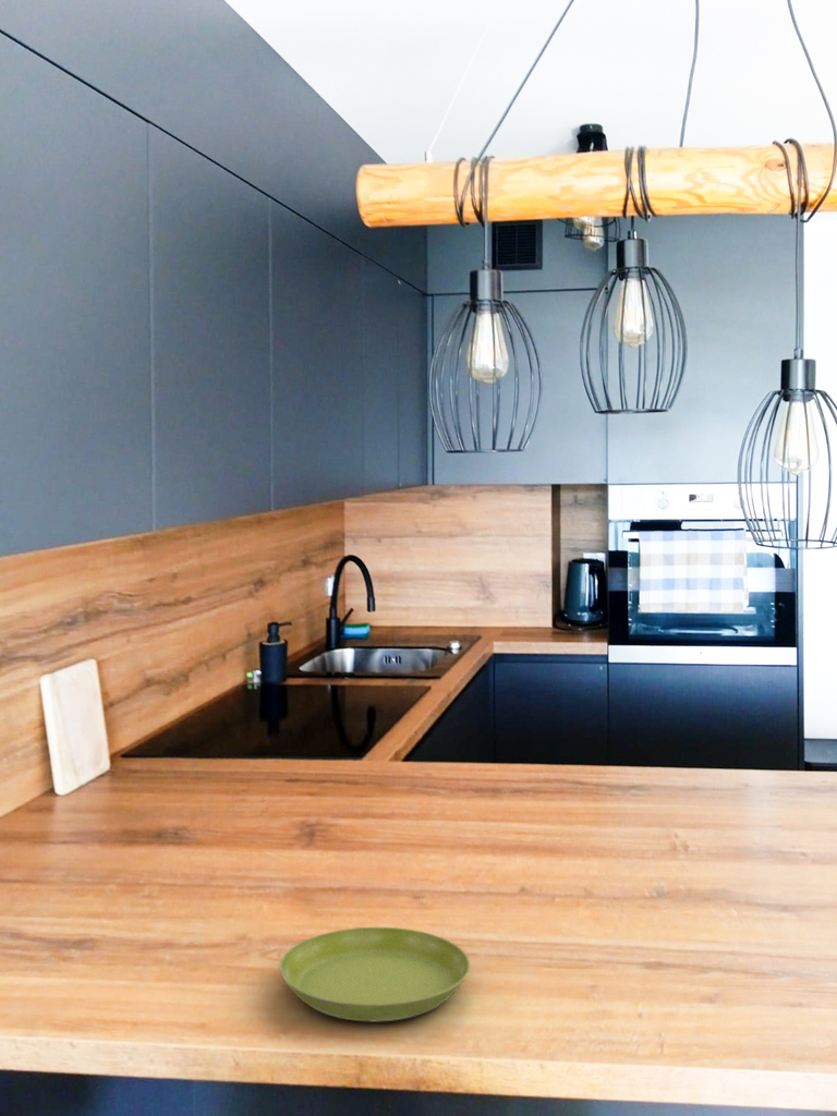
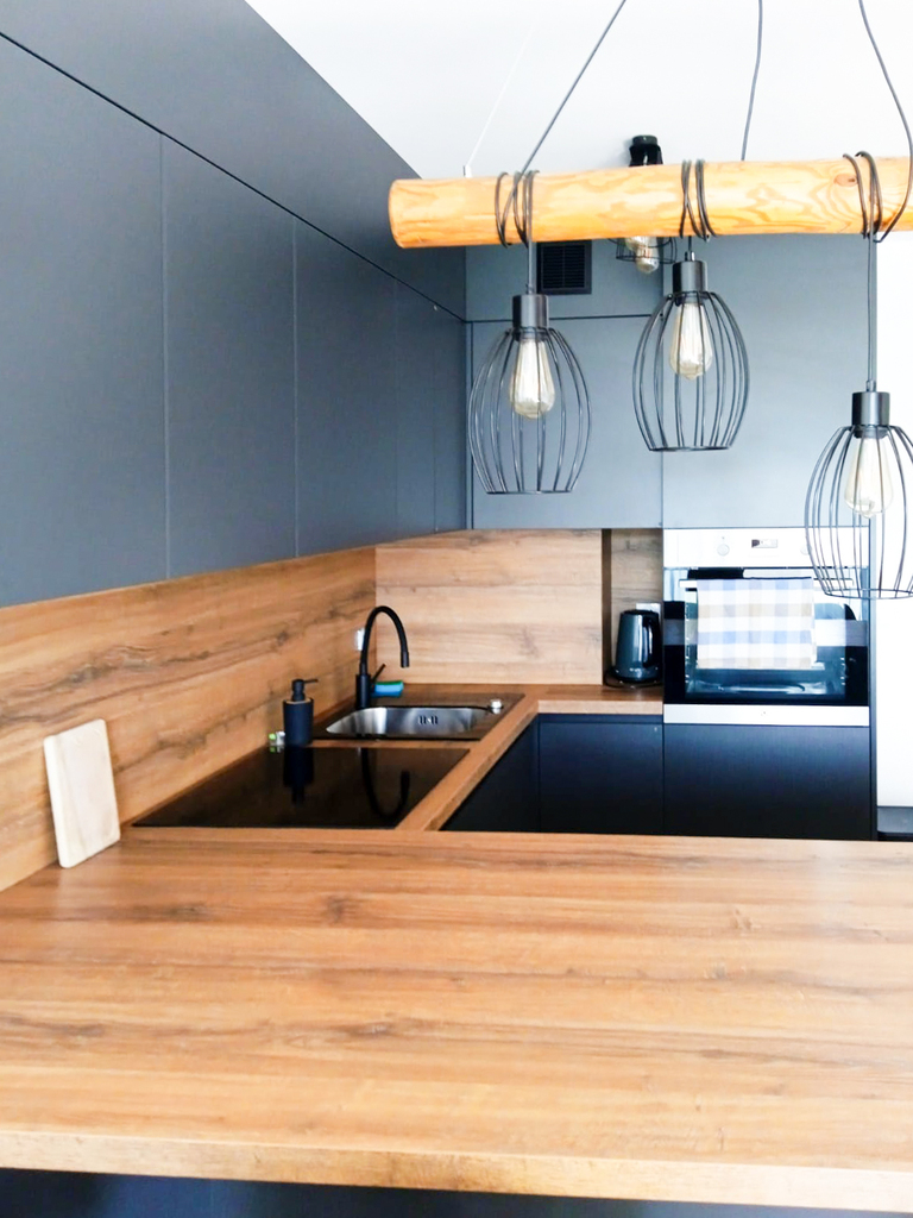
- saucer [279,926,471,1022]
